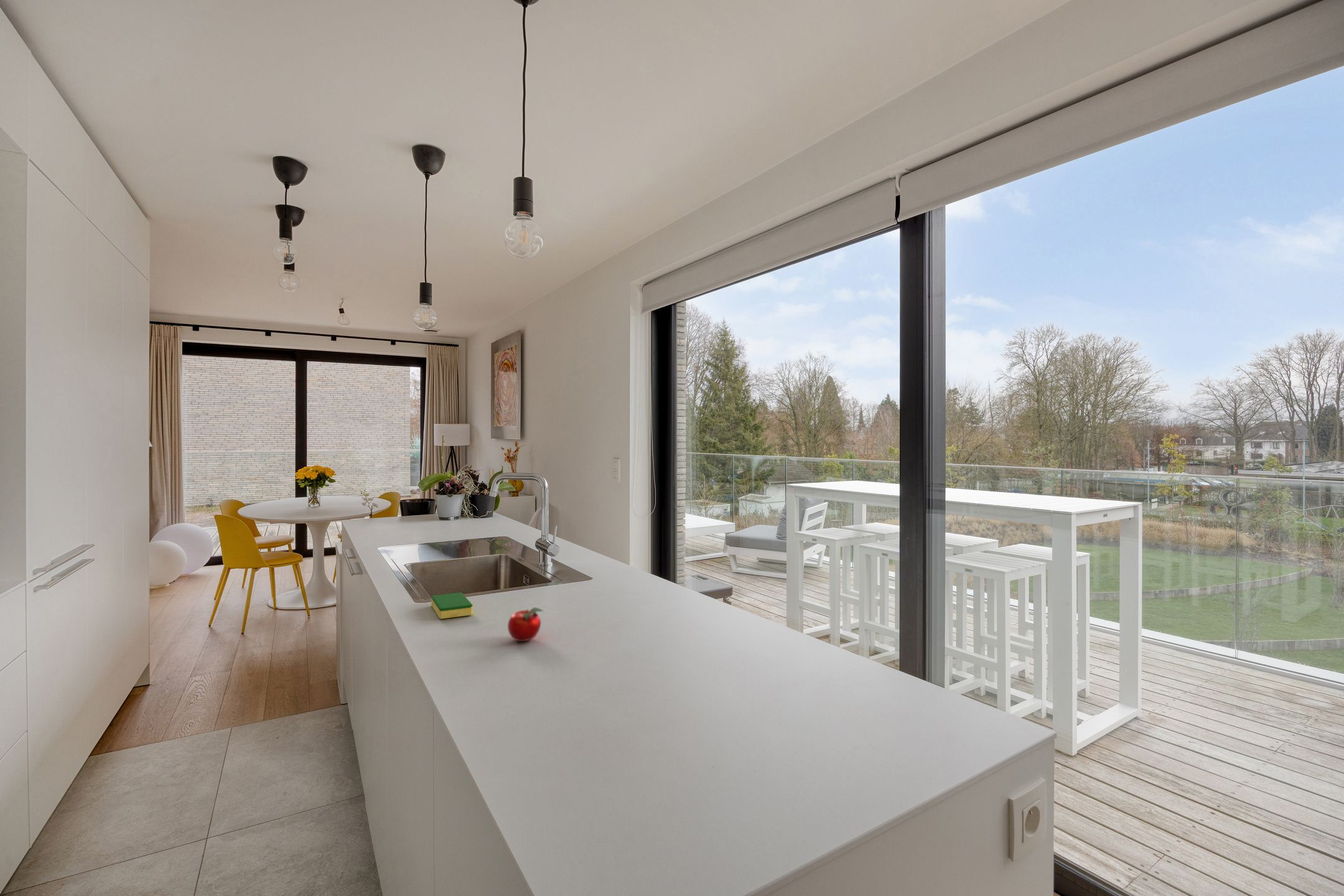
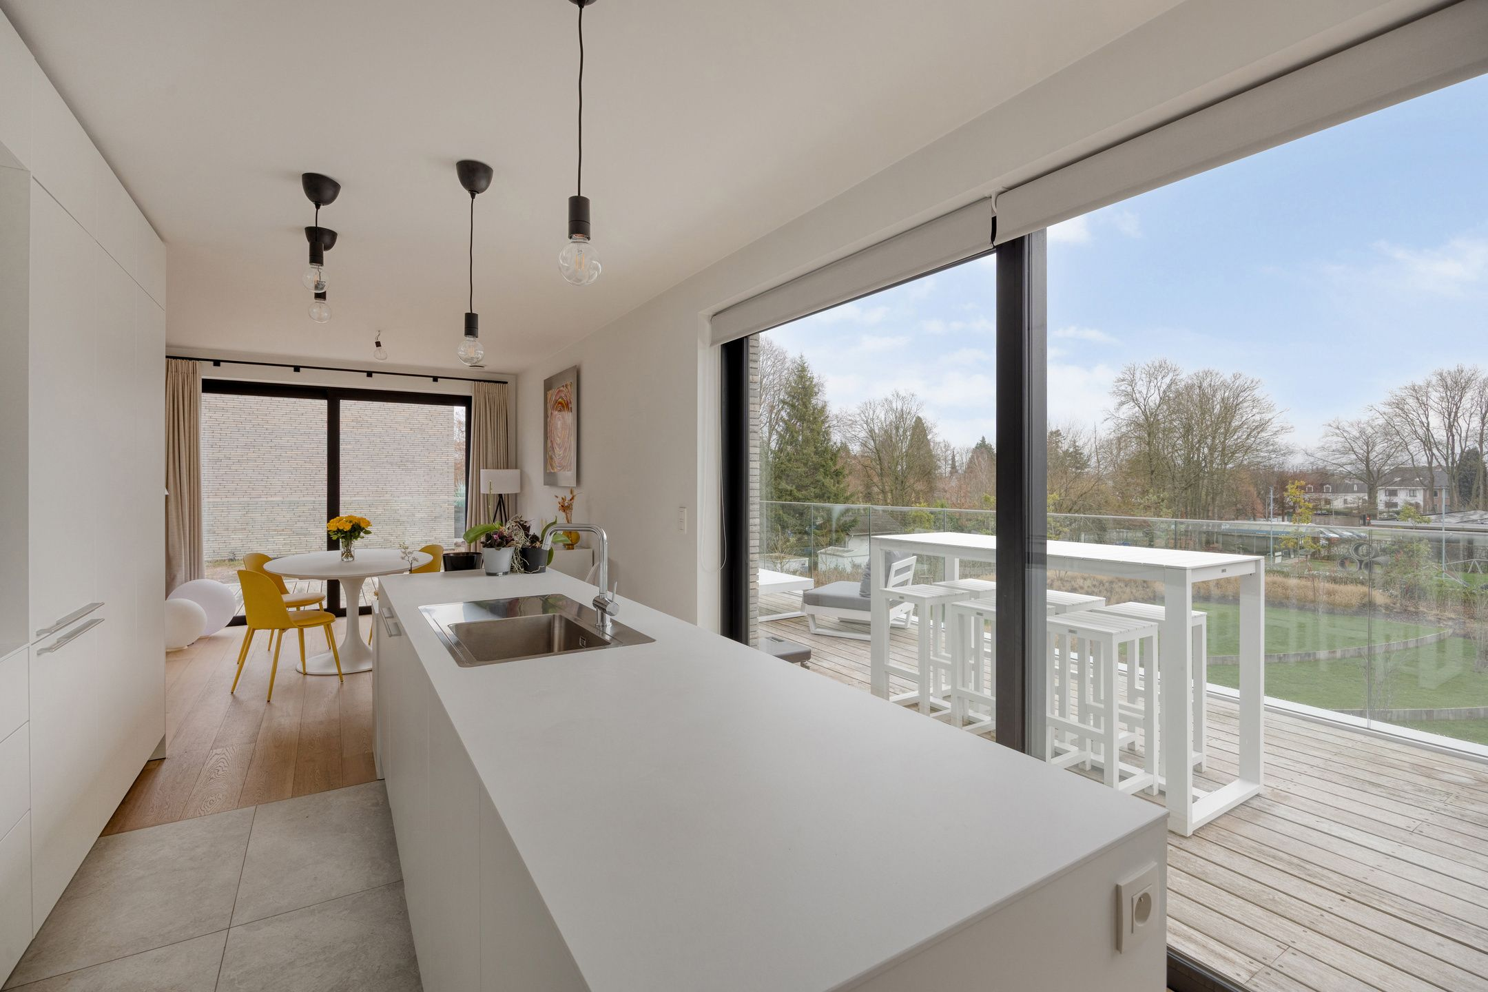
- apple [507,607,544,642]
- dish sponge [431,592,474,620]
